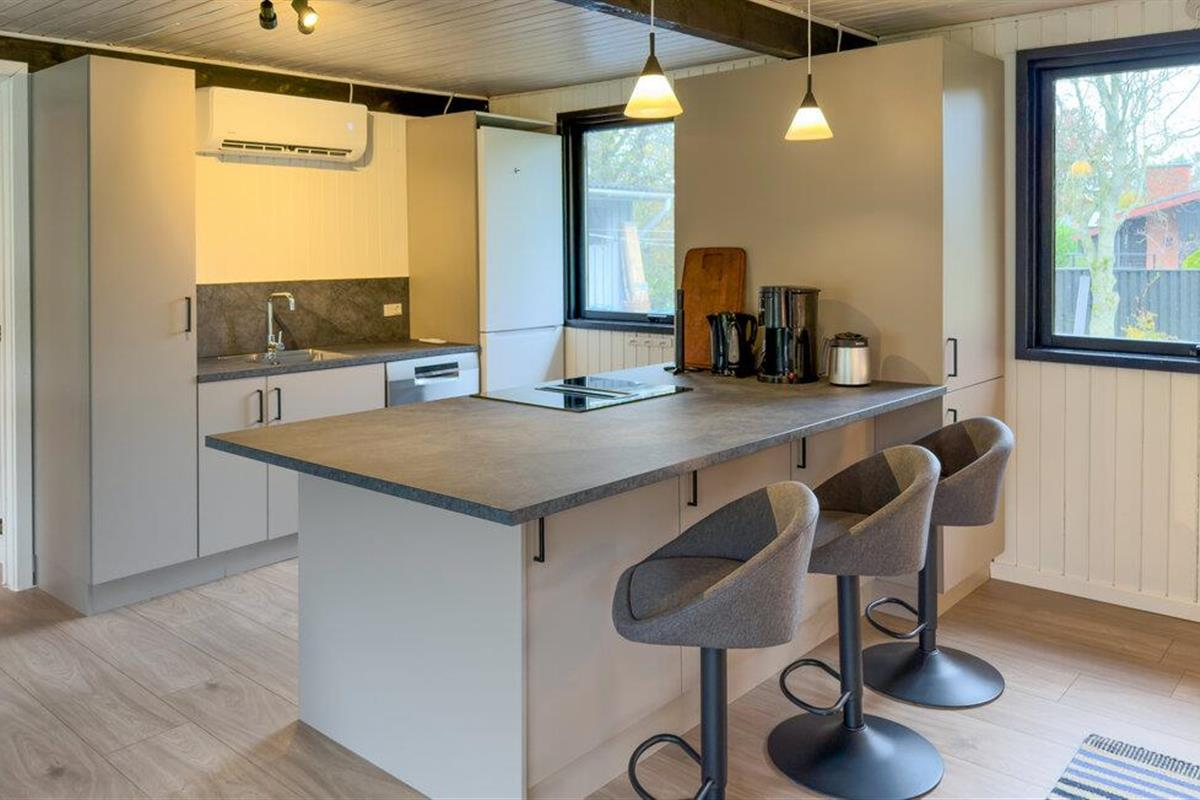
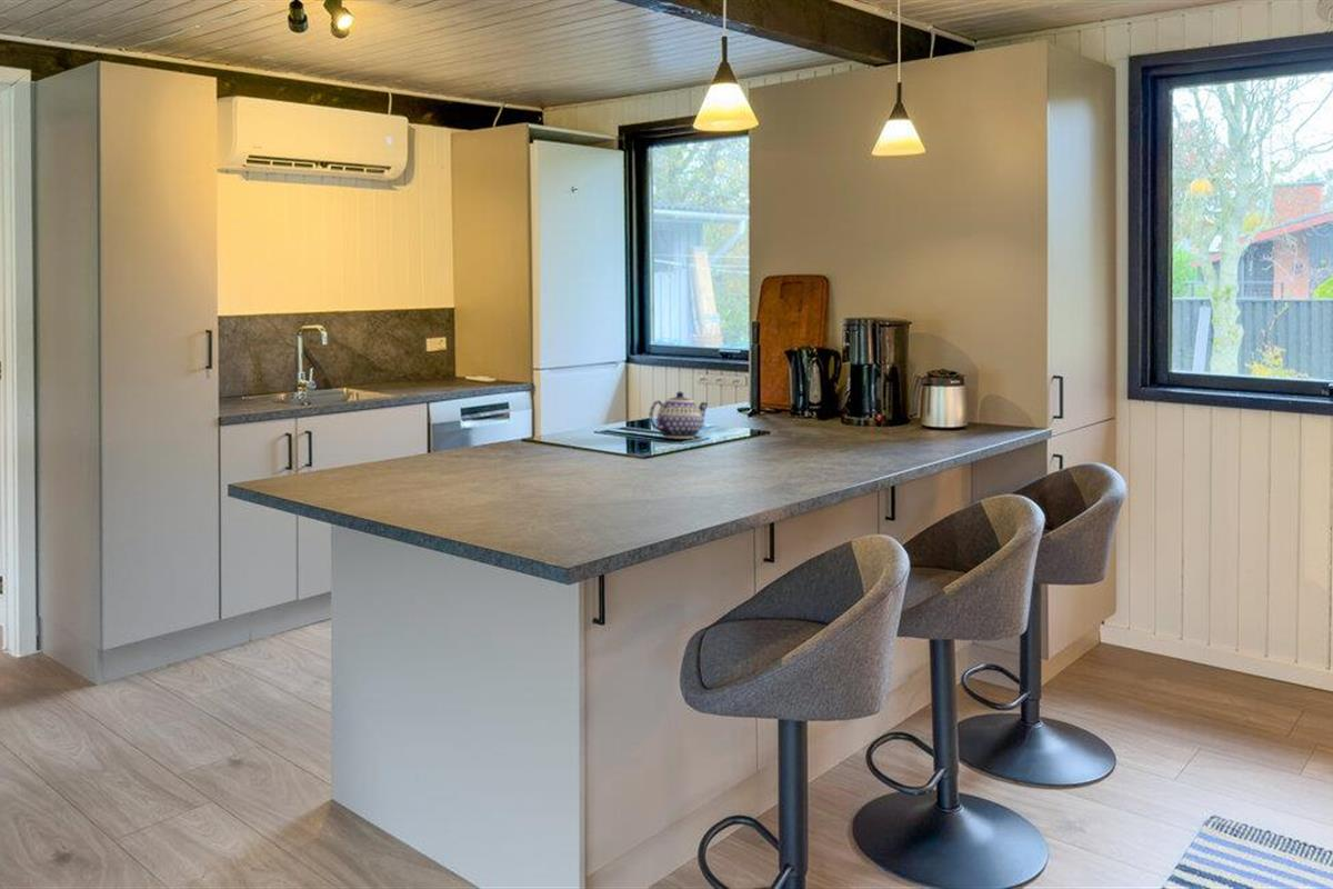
+ teapot [648,390,710,440]
